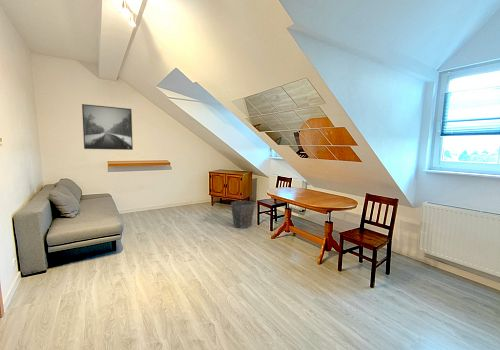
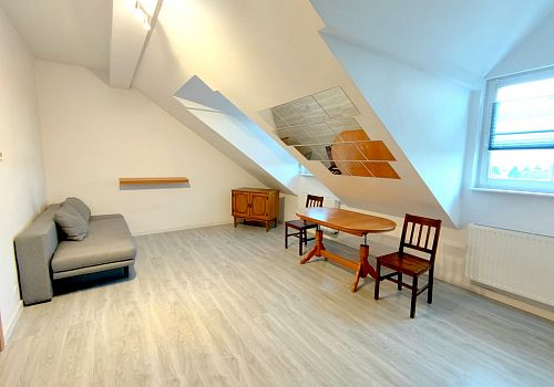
- waste bin [230,200,256,229]
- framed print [81,103,134,151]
